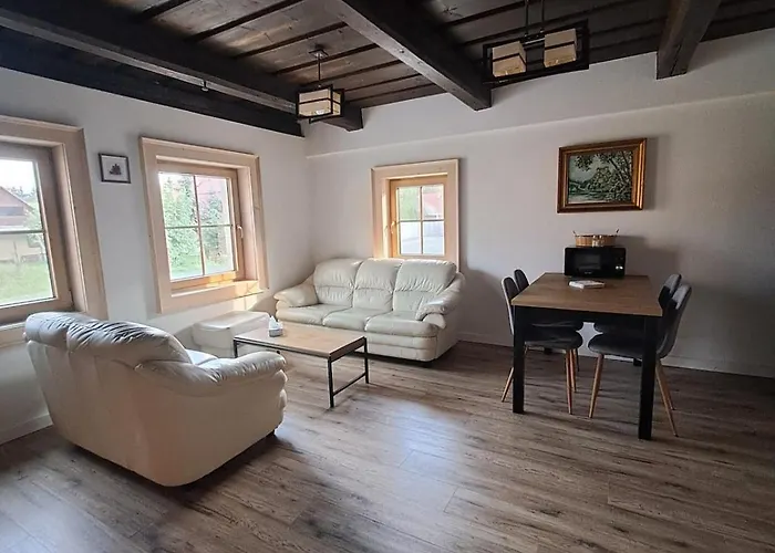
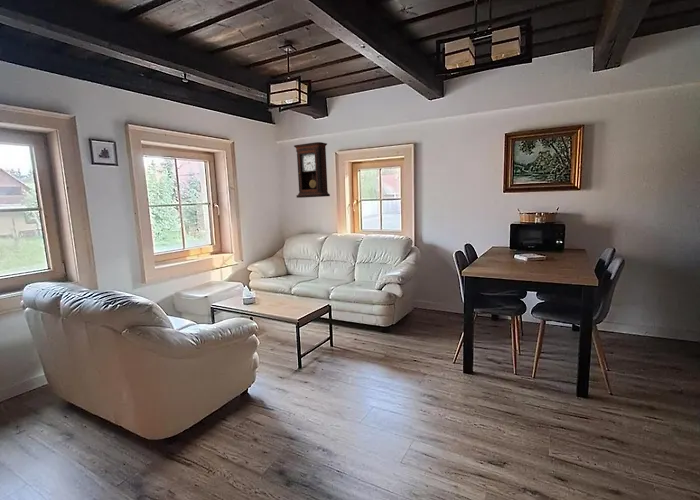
+ pendulum clock [293,141,331,199]
